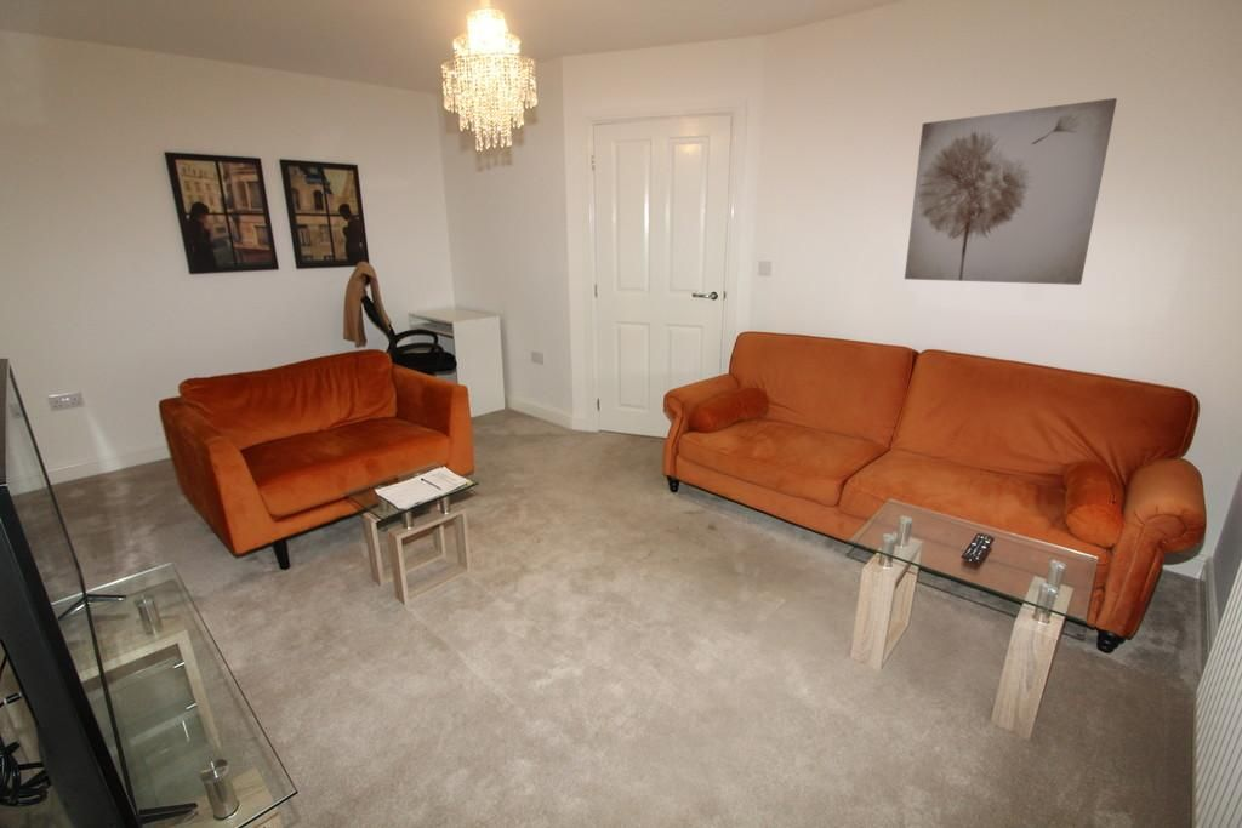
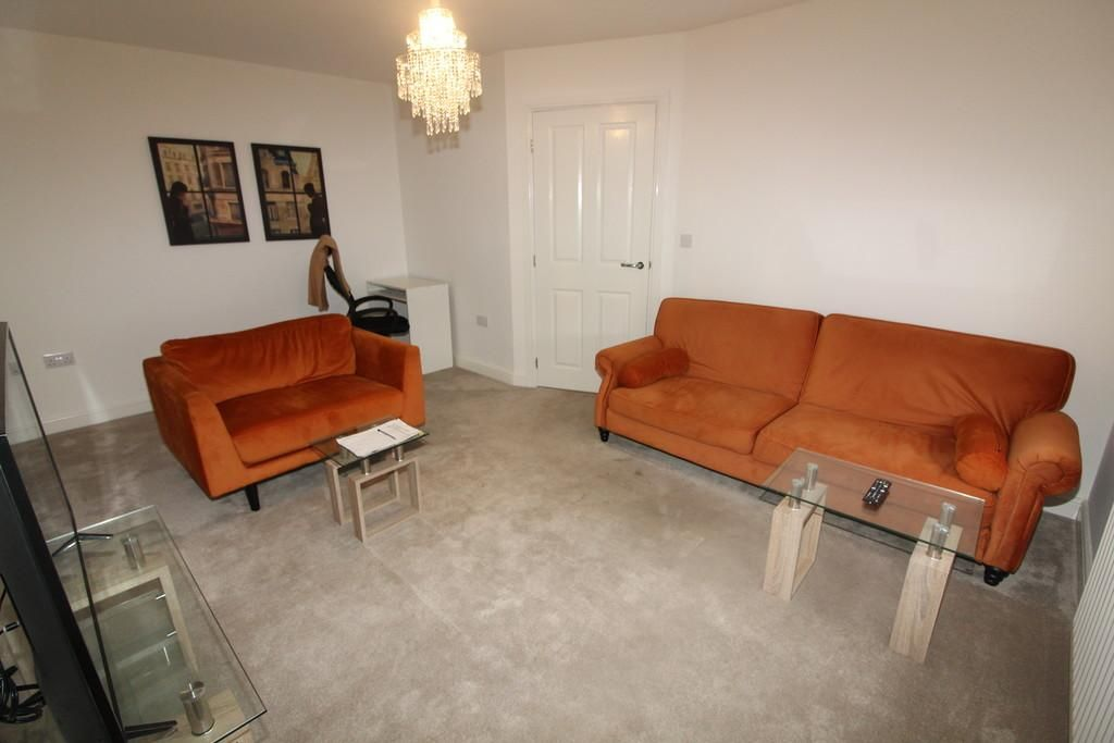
- wall art [904,97,1118,286]
